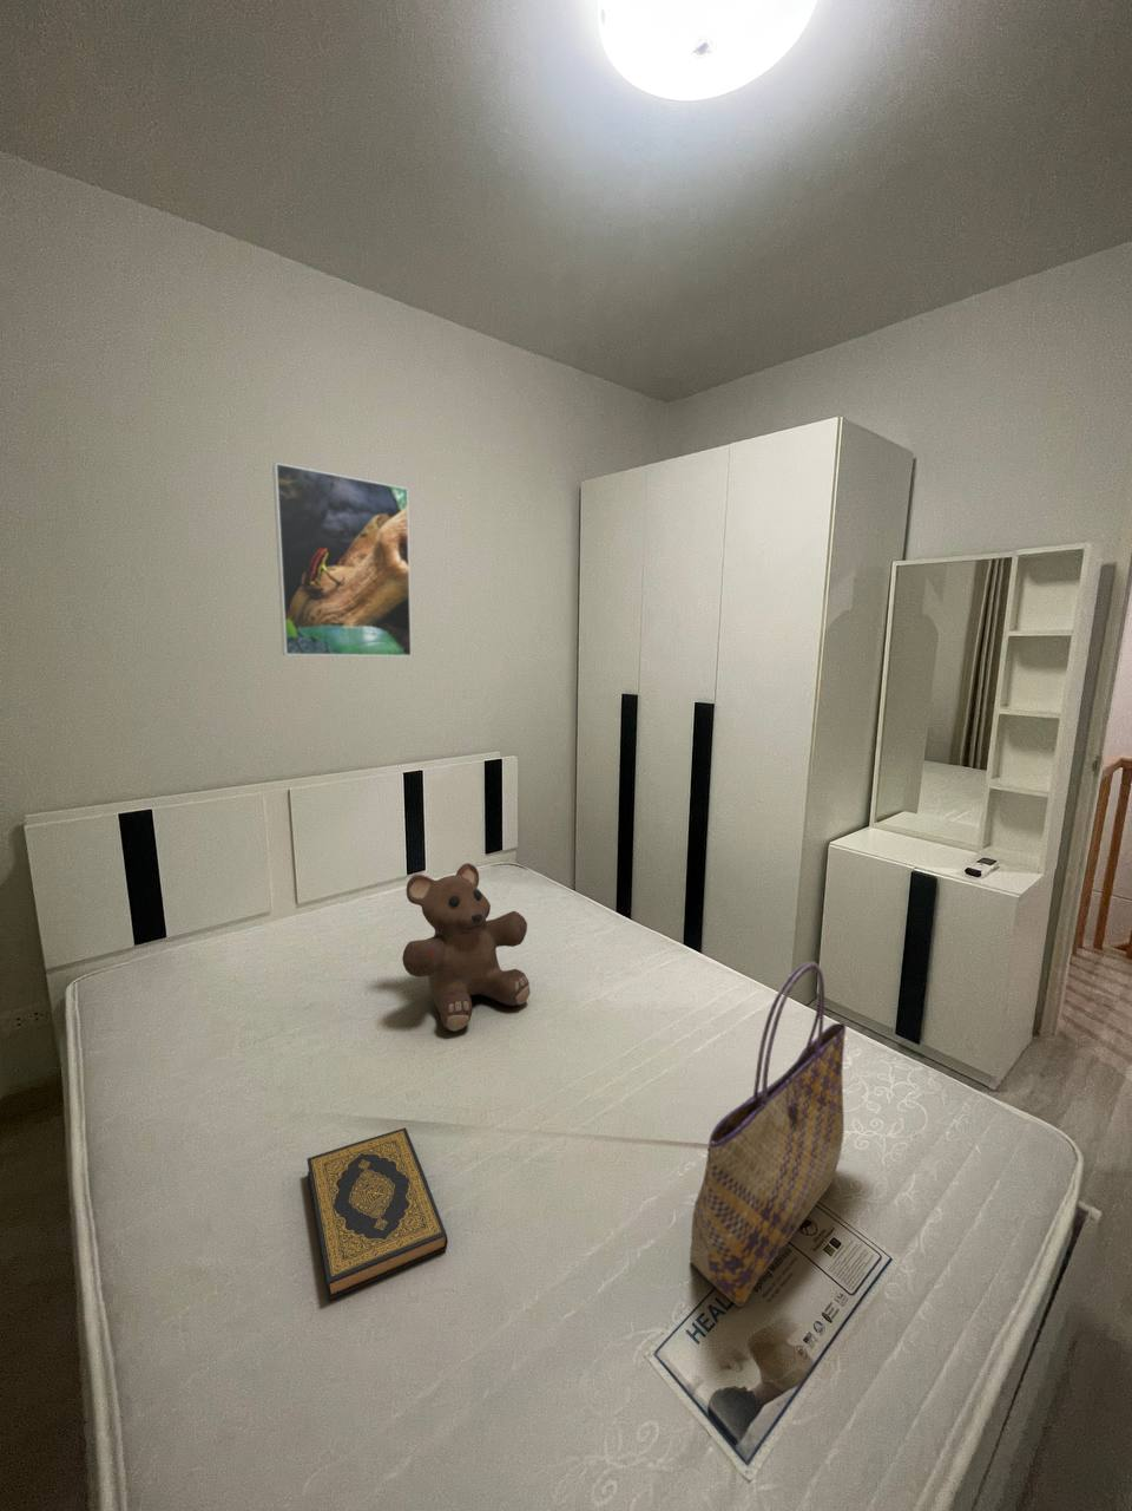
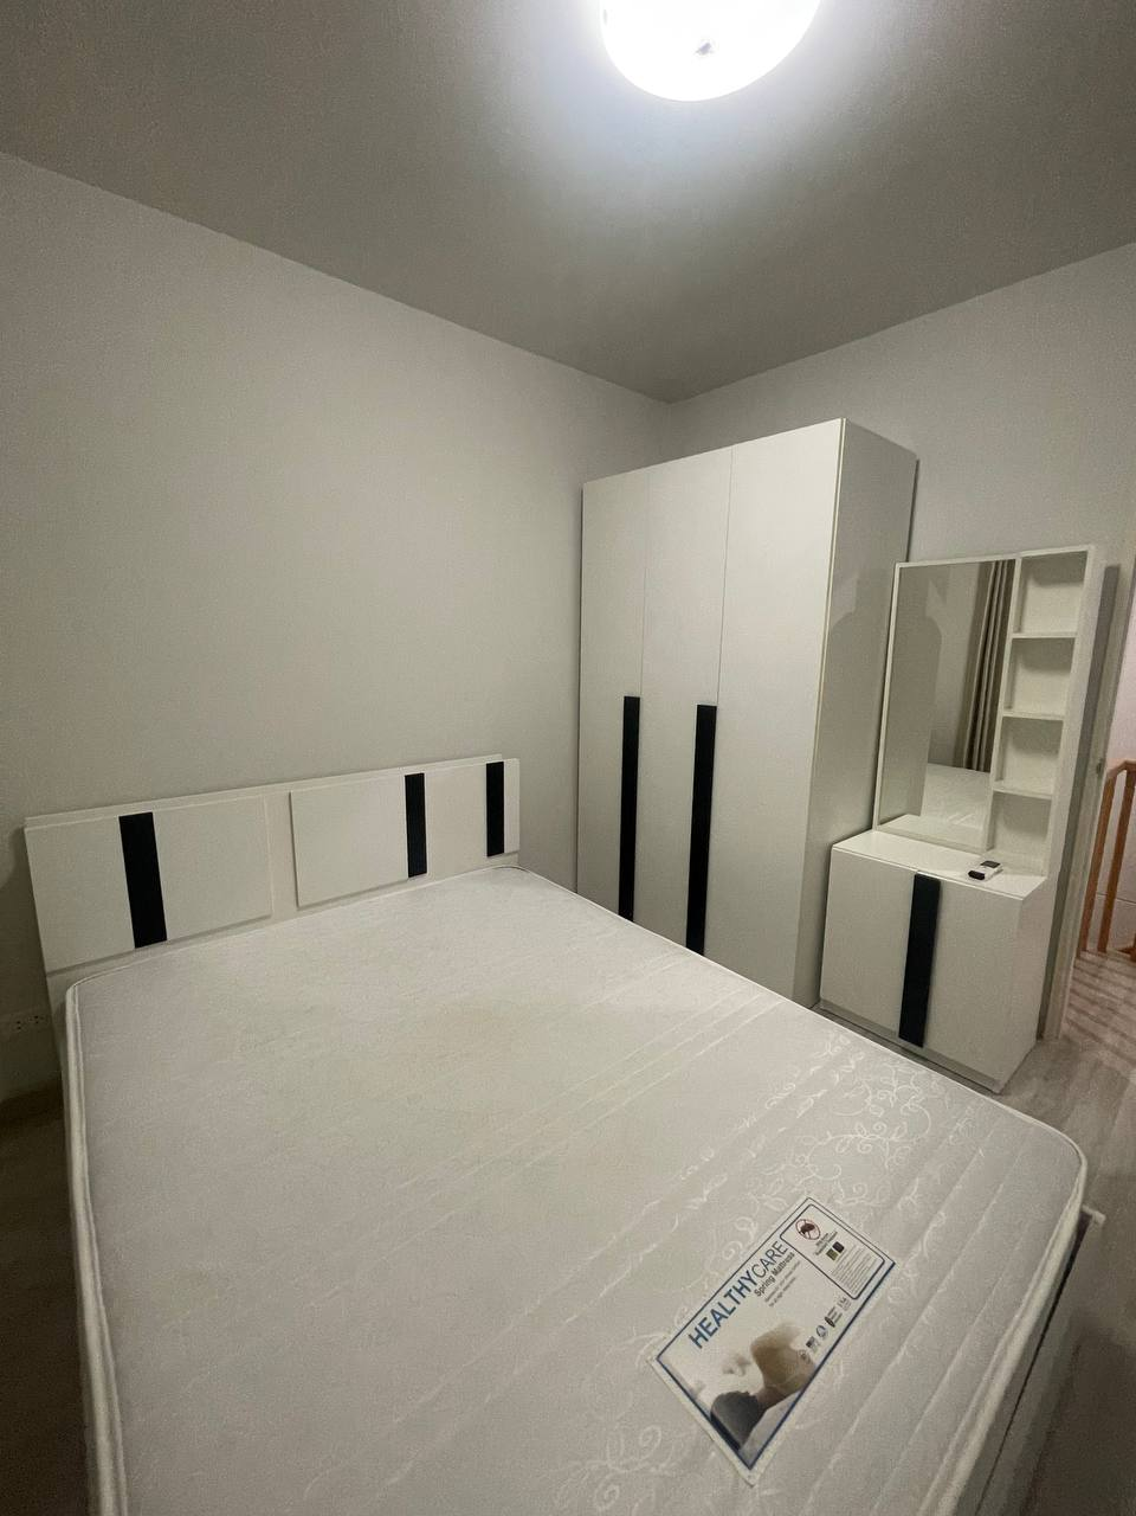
- tote bag [688,961,847,1309]
- hardback book [307,1127,449,1302]
- teddy bear [401,861,532,1033]
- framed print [271,462,413,658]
